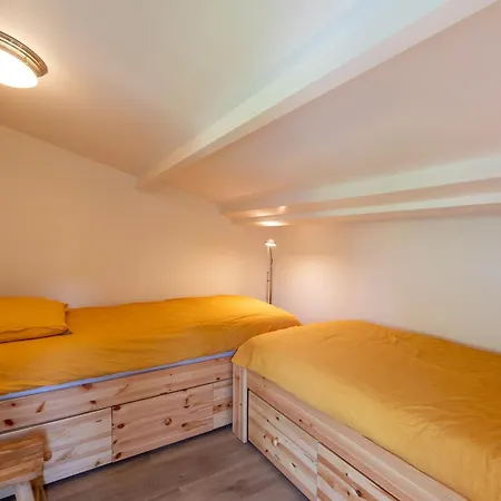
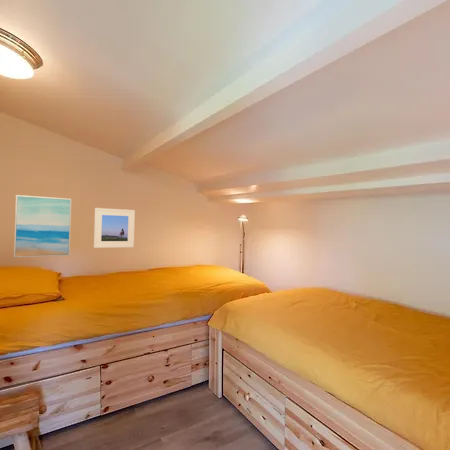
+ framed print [93,207,136,249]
+ wall art [13,194,73,258]
